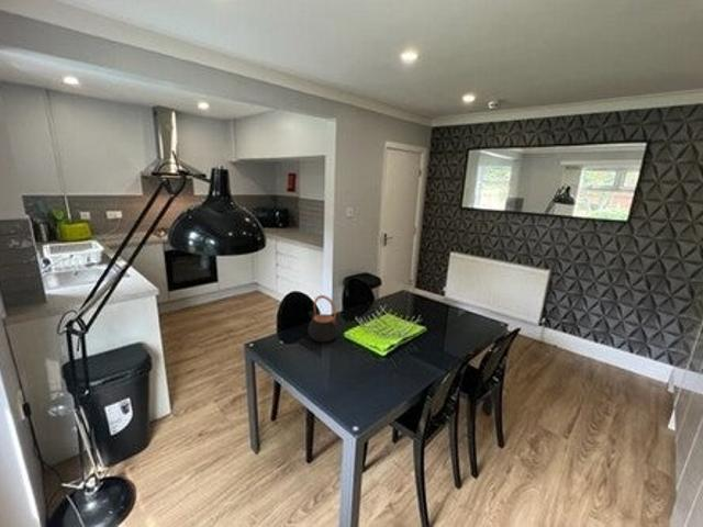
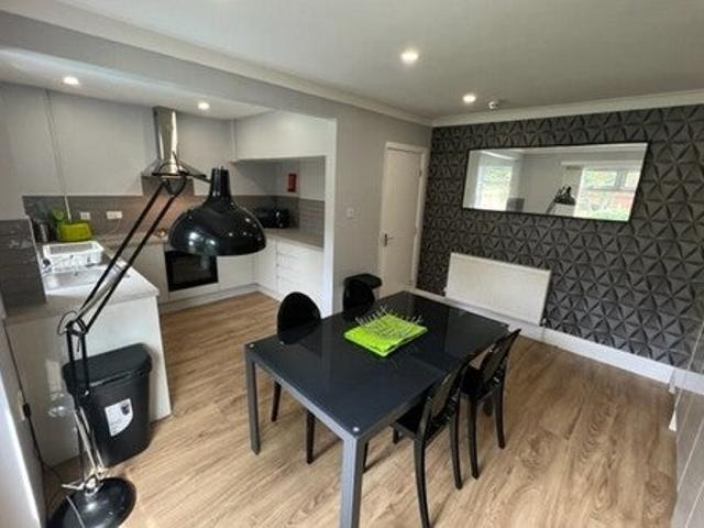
- teapot [308,294,339,343]
